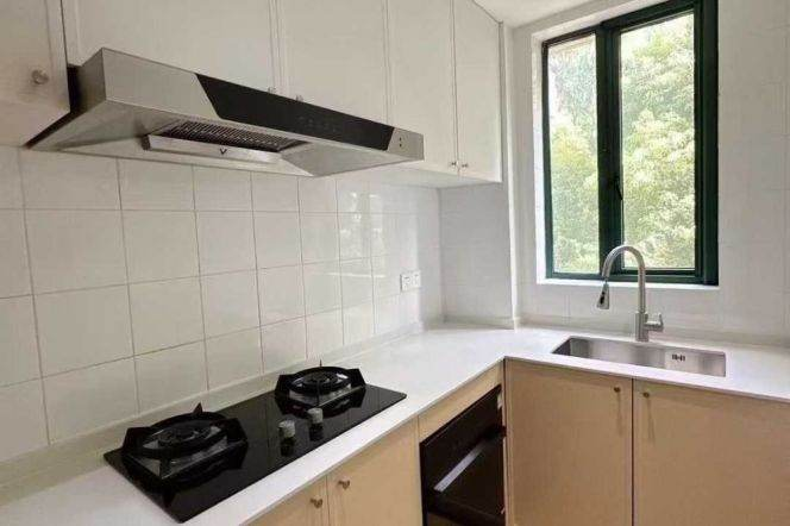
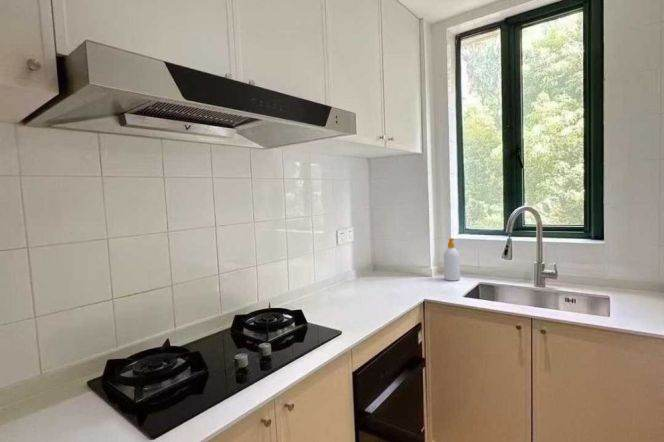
+ soap bottle [443,237,461,282]
